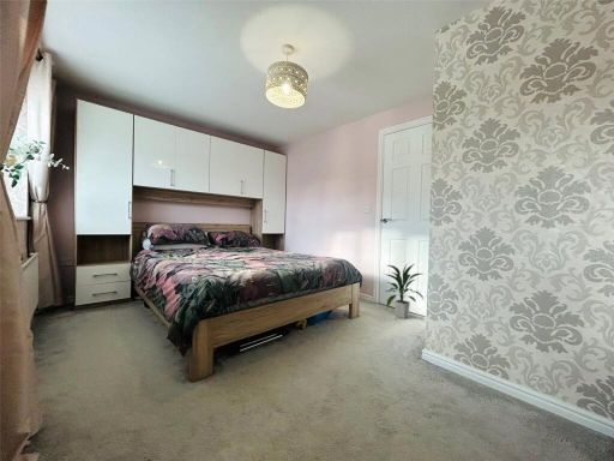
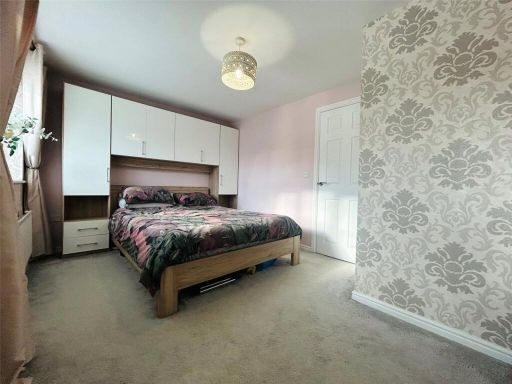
- indoor plant [381,262,426,319]
